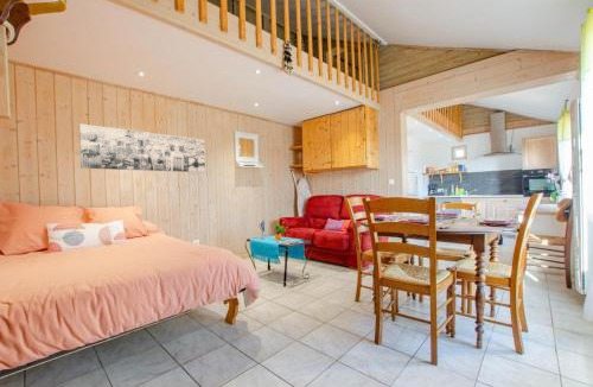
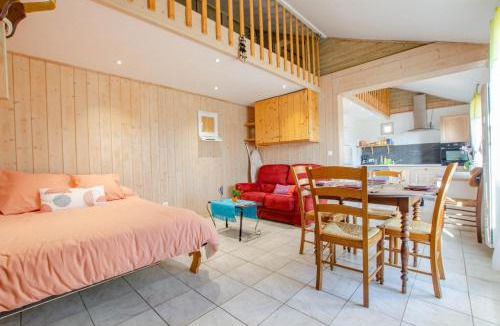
- wall art [78,123,206,173]
